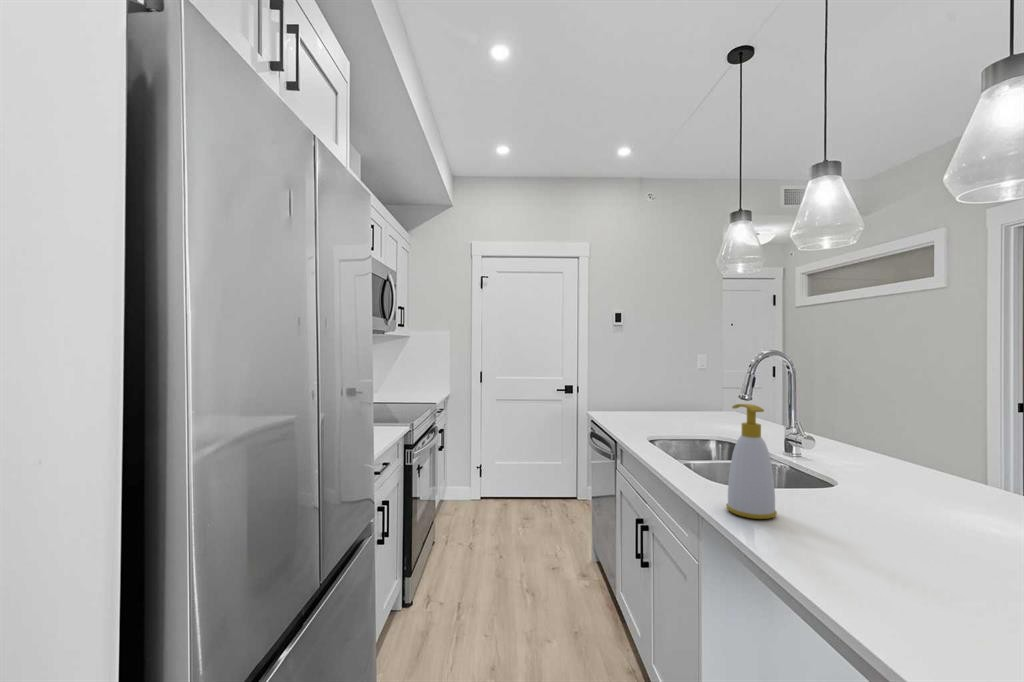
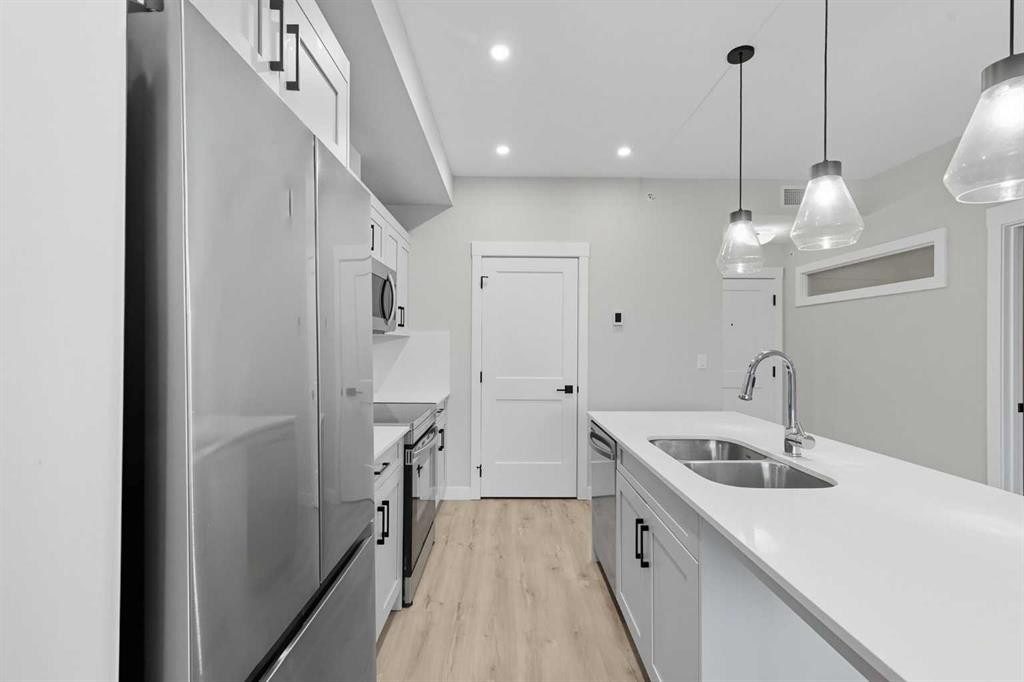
- soap bottle [725,403,778,520]
